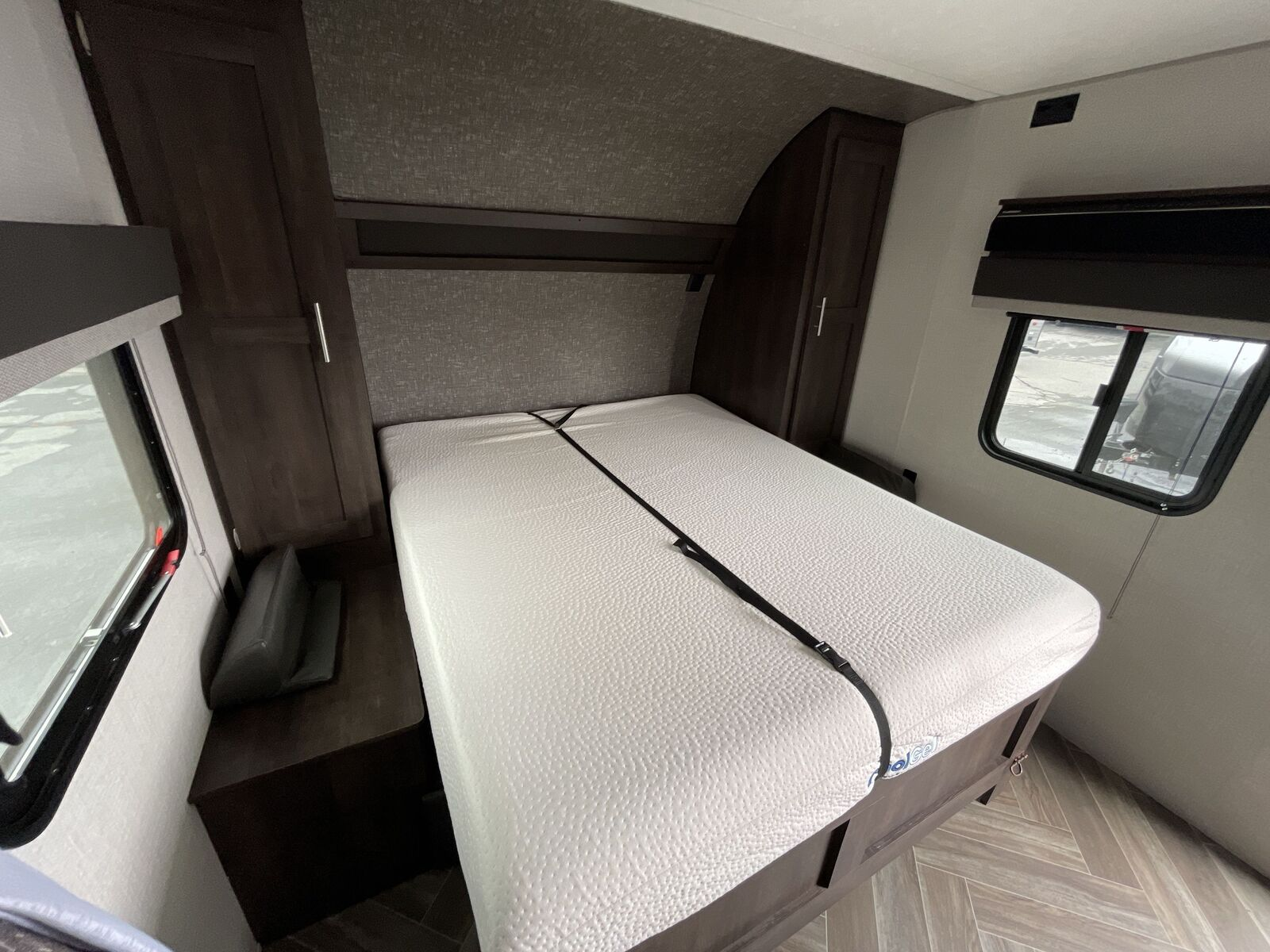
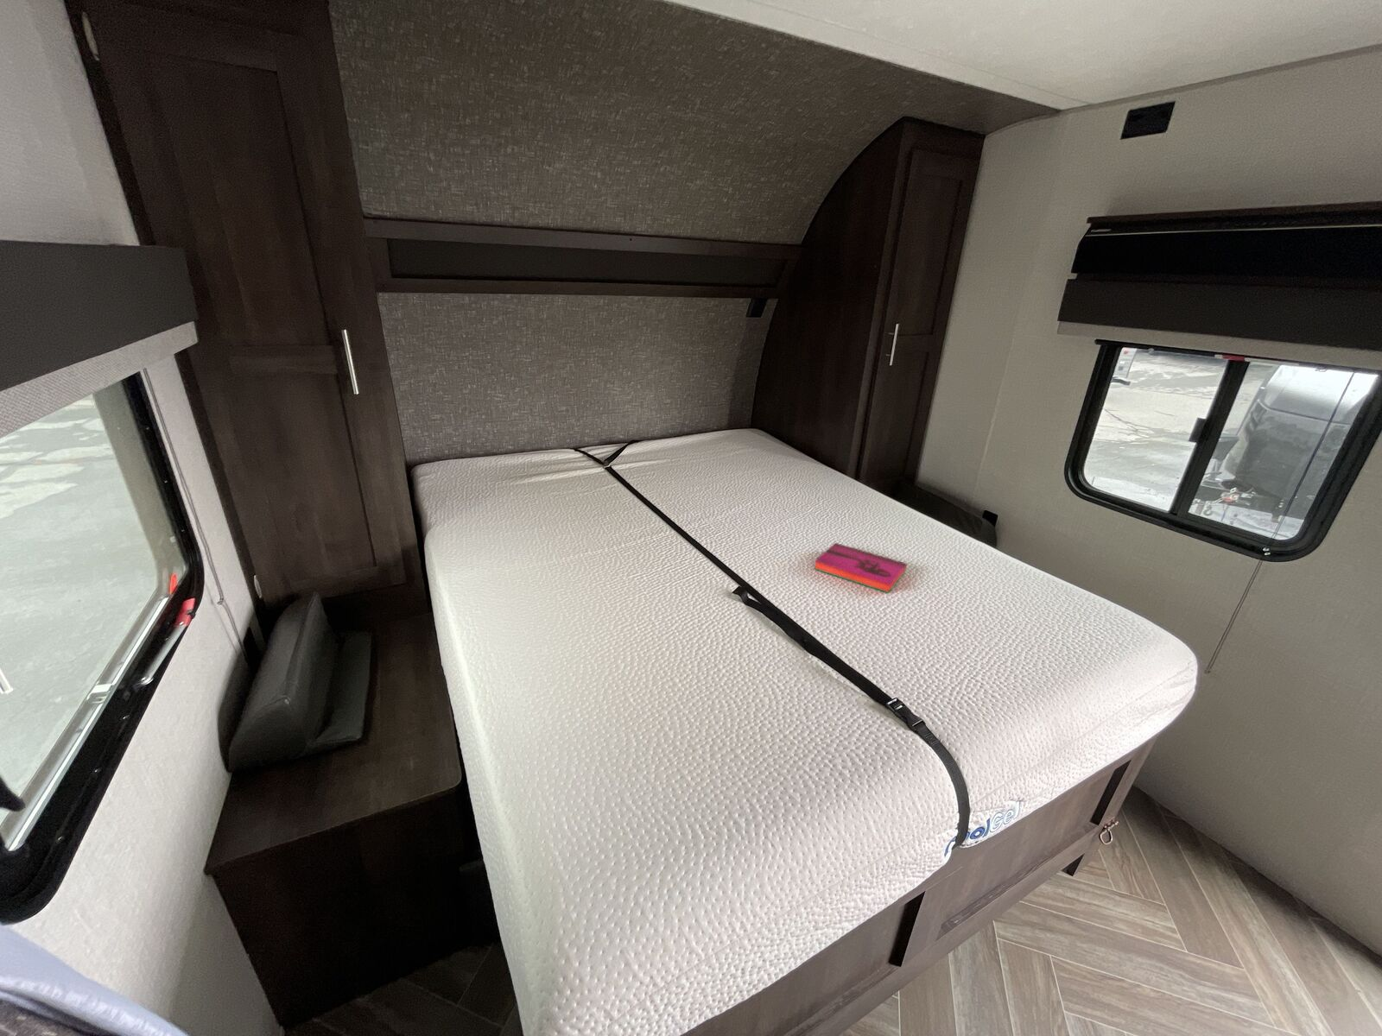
+ hardback book [813,542,908,594]
